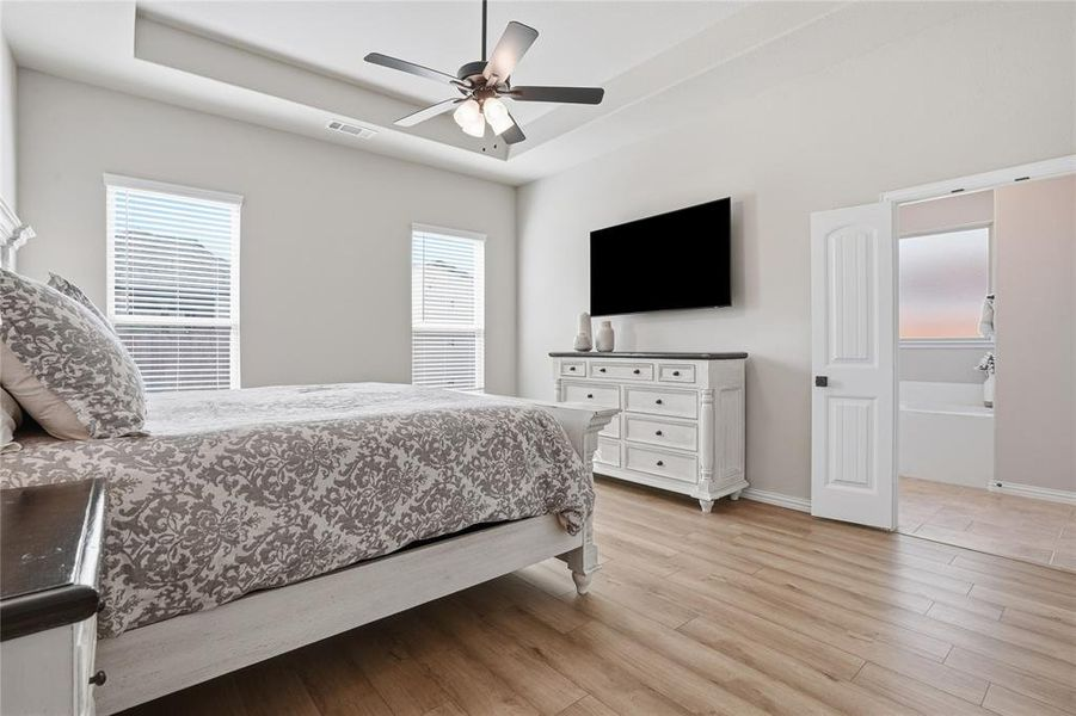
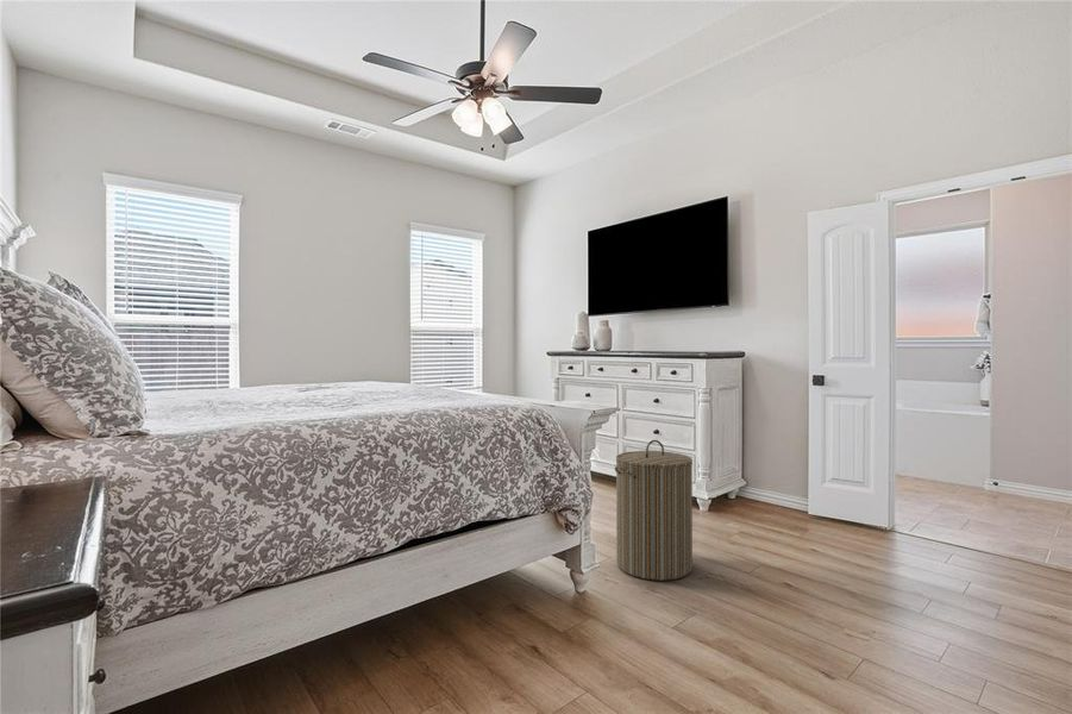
+ laundry hamper [614,439,694,582]
